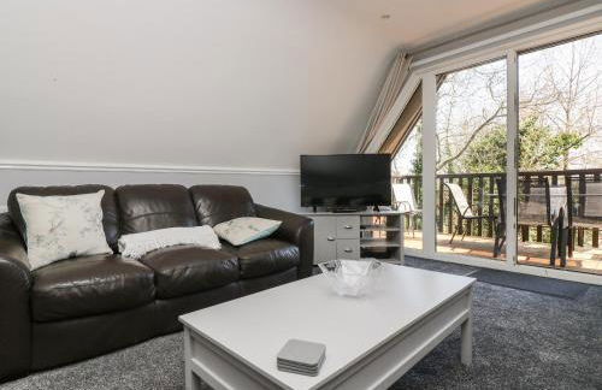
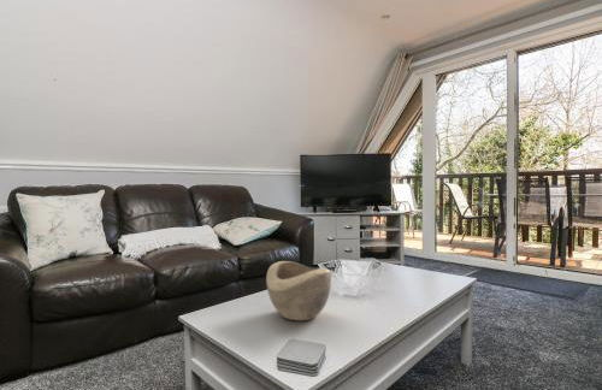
+ decorative bowl [265,260,332,321]
